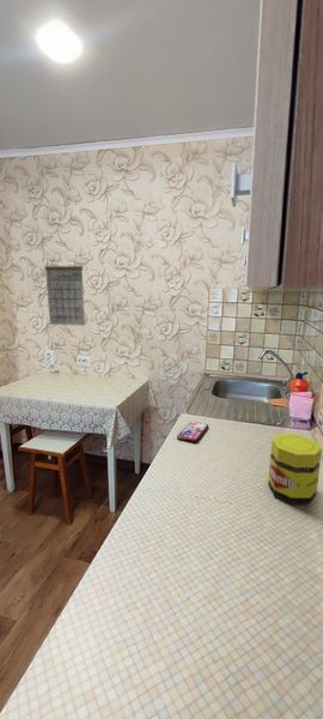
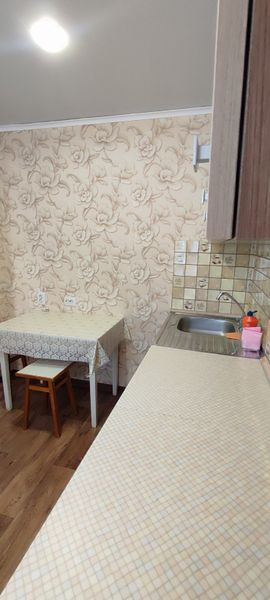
- smartphone [176,421,209,443]
- jar [267,433,323,504]
- calendar [43,250,86,327]
